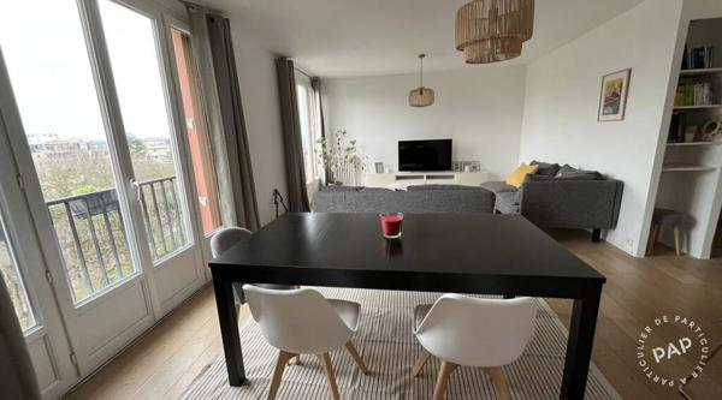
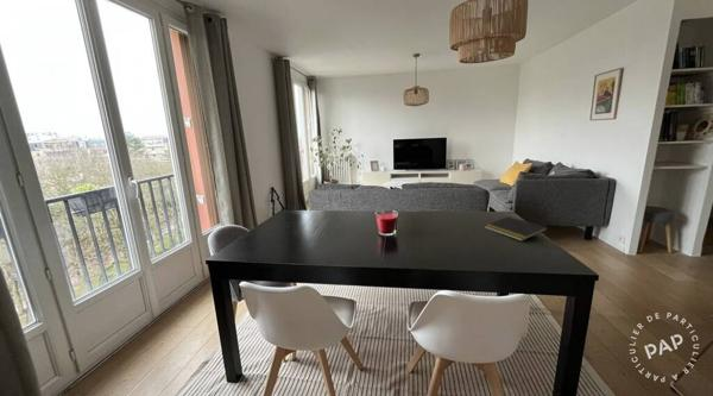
+ notepad [485,215,549,243]
